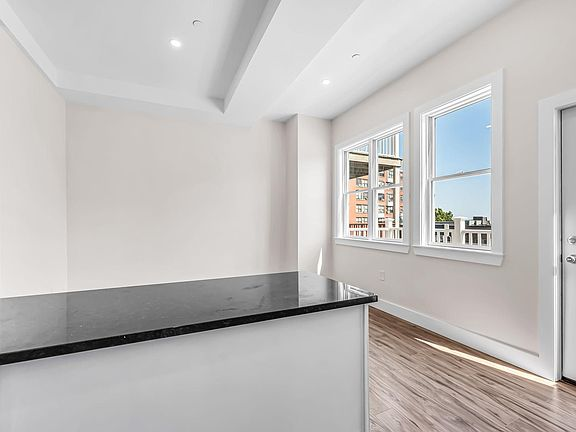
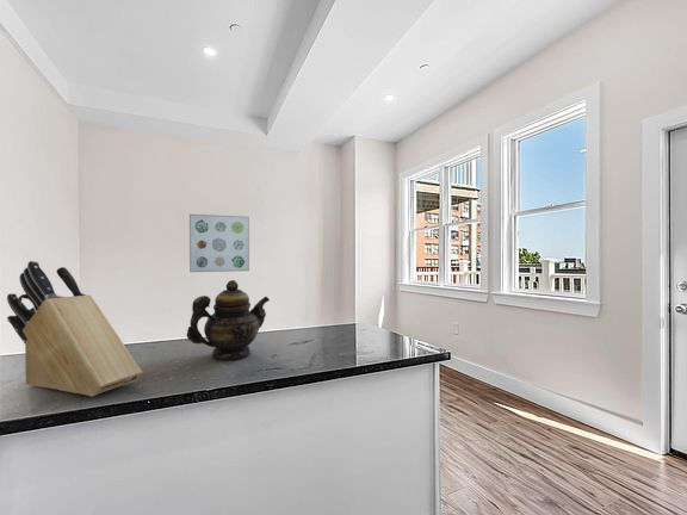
+ knife block [6,260,143,398]
+ teapot [186,279,271,361]
+ wall art [188,213,250,273]
